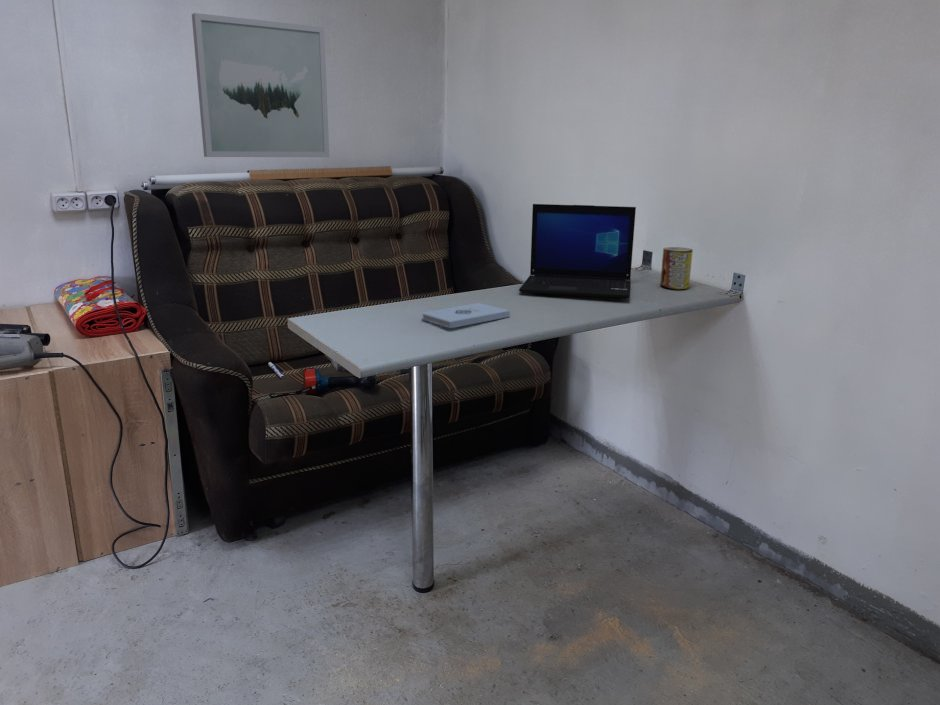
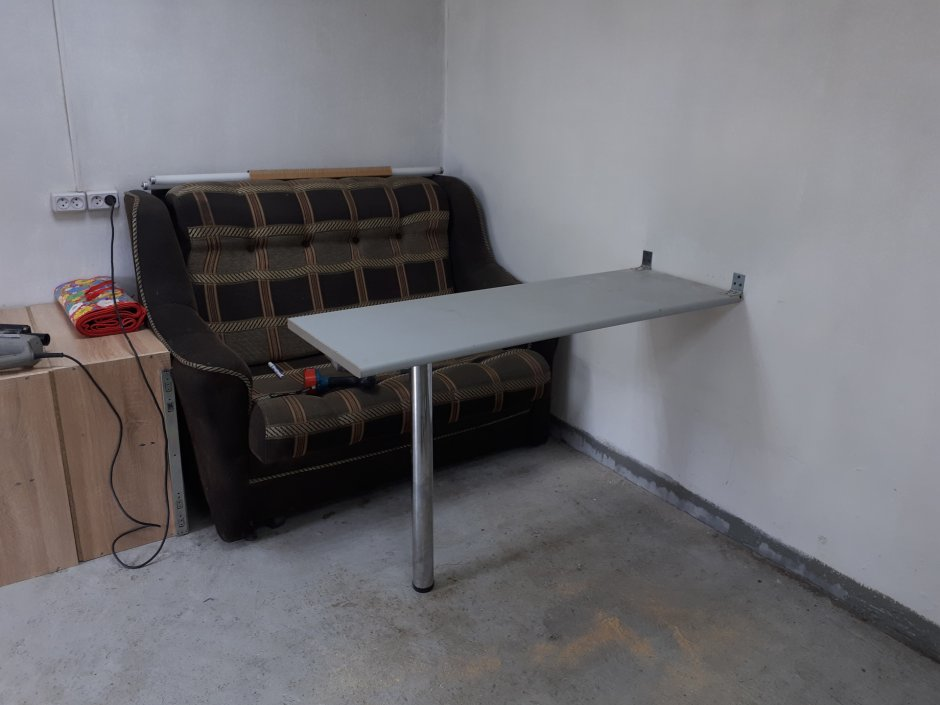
- wall art [191,12,330,158]
- notepad [421,302,511,329]
- beverage can [659,246,694,290]
- laptop [518,203,637,299]
